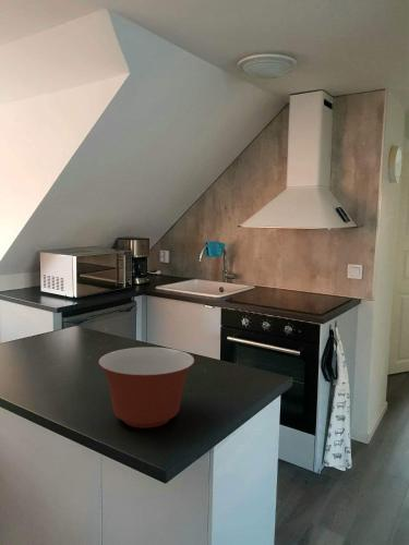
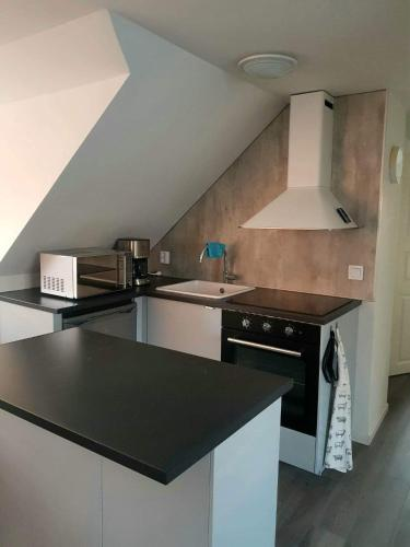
- mixing bowl [97,347,195,429]
